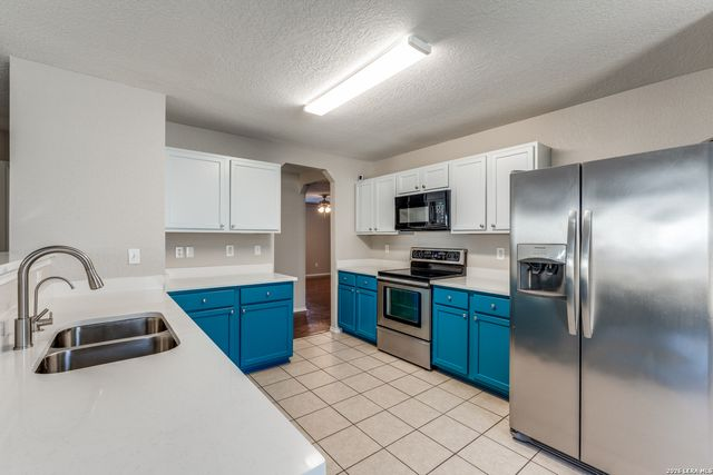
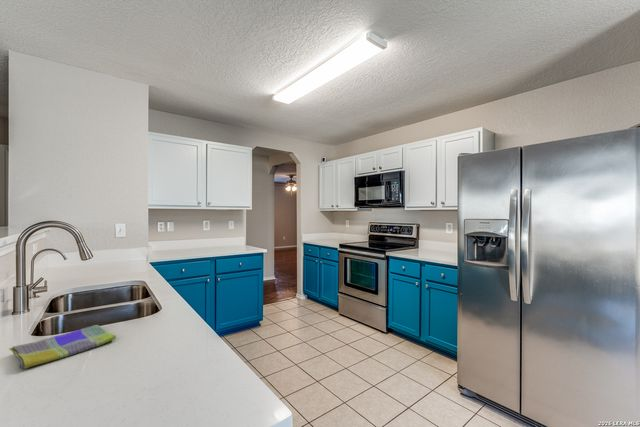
+ dish towel [8,324,117,370]
